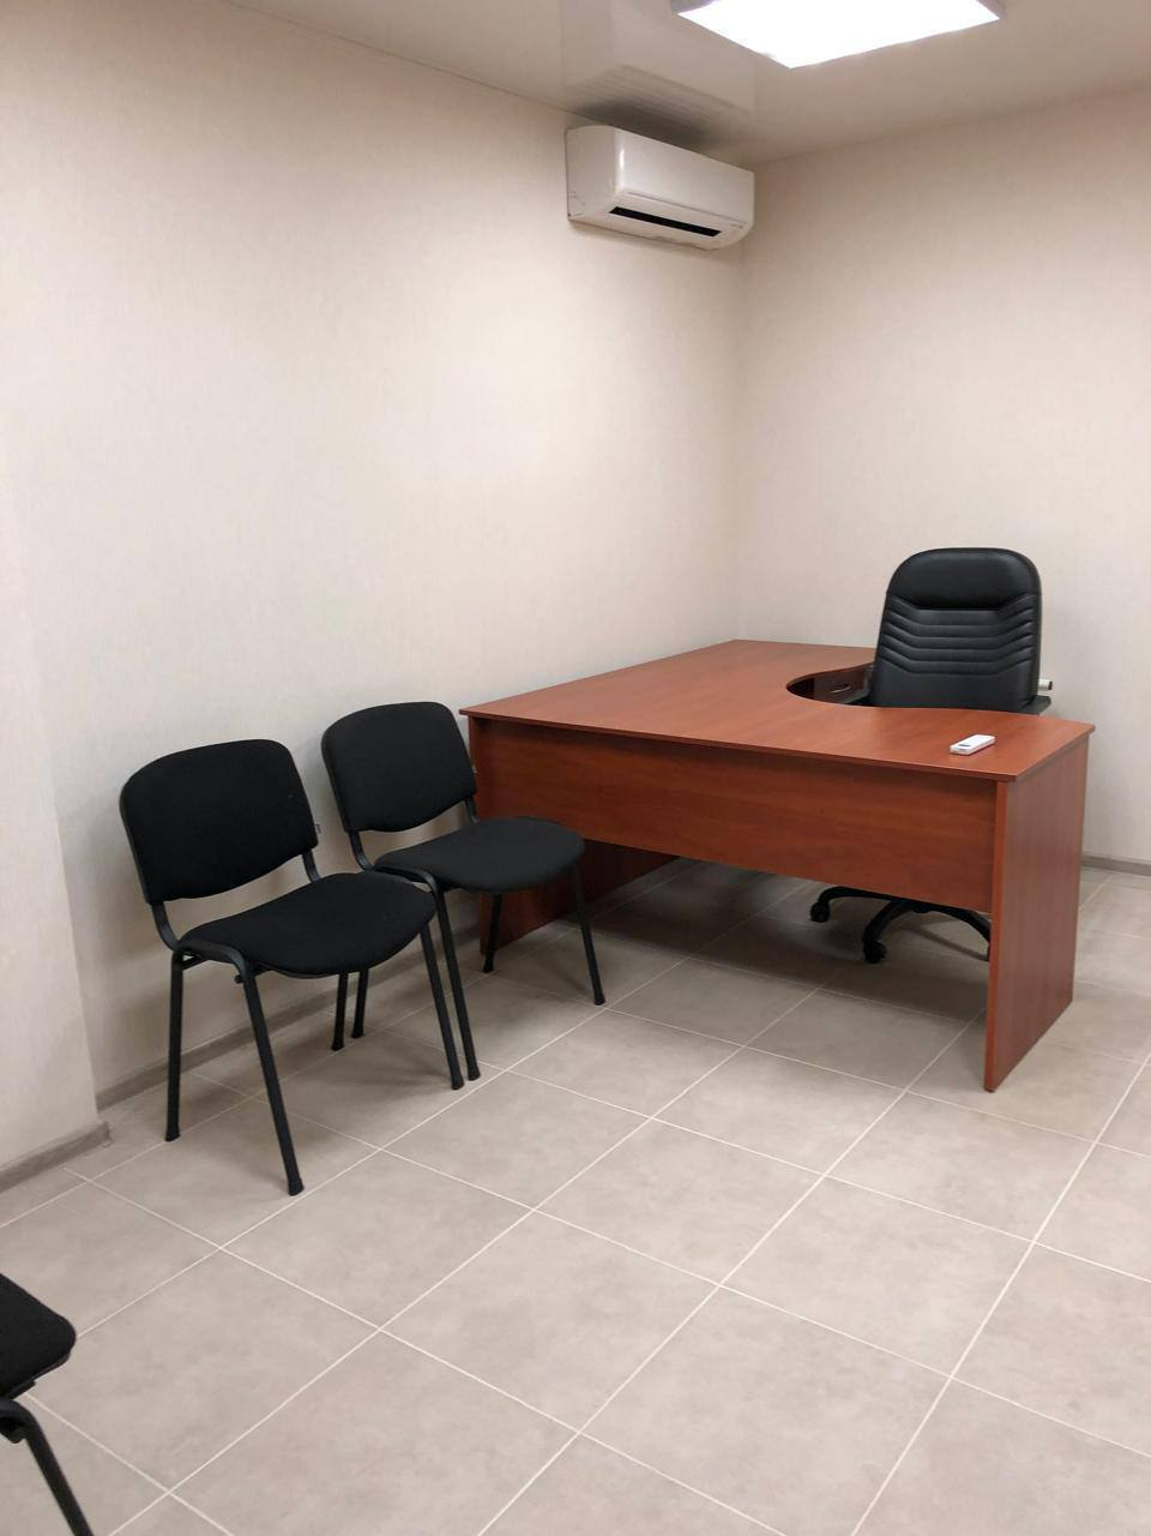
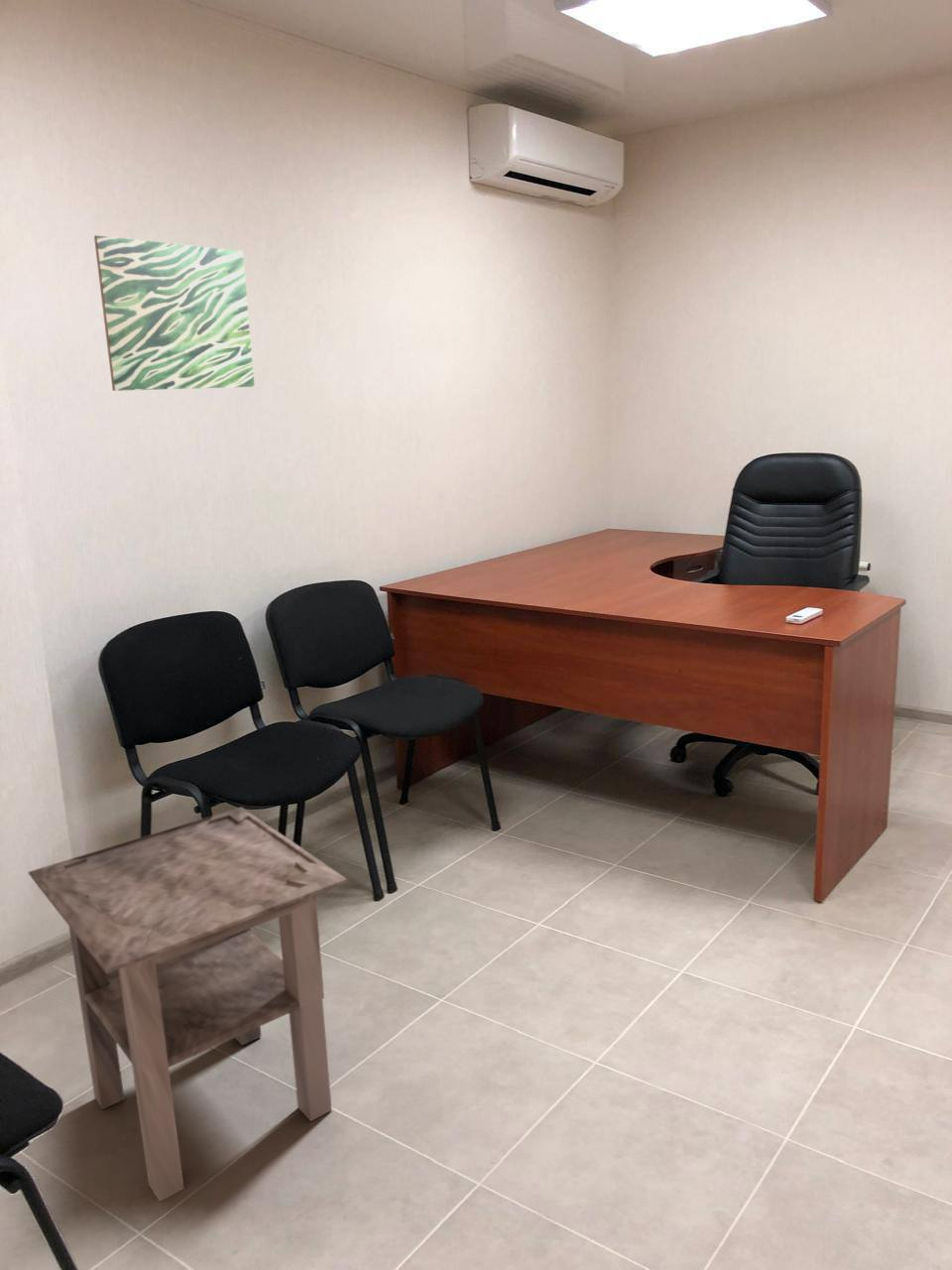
+ wall art [93,234,256,392]
+ side table [28,806,349,1203]
